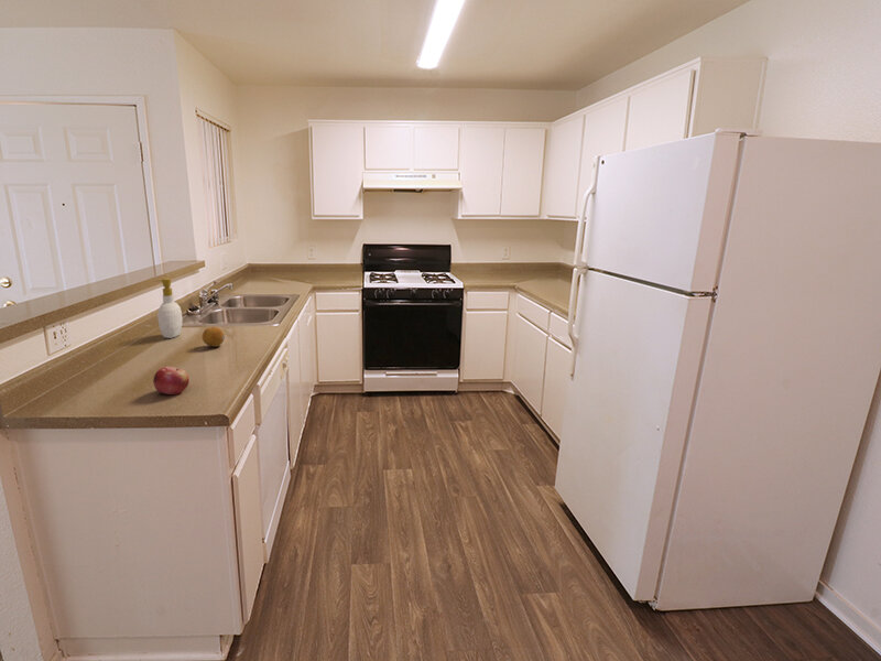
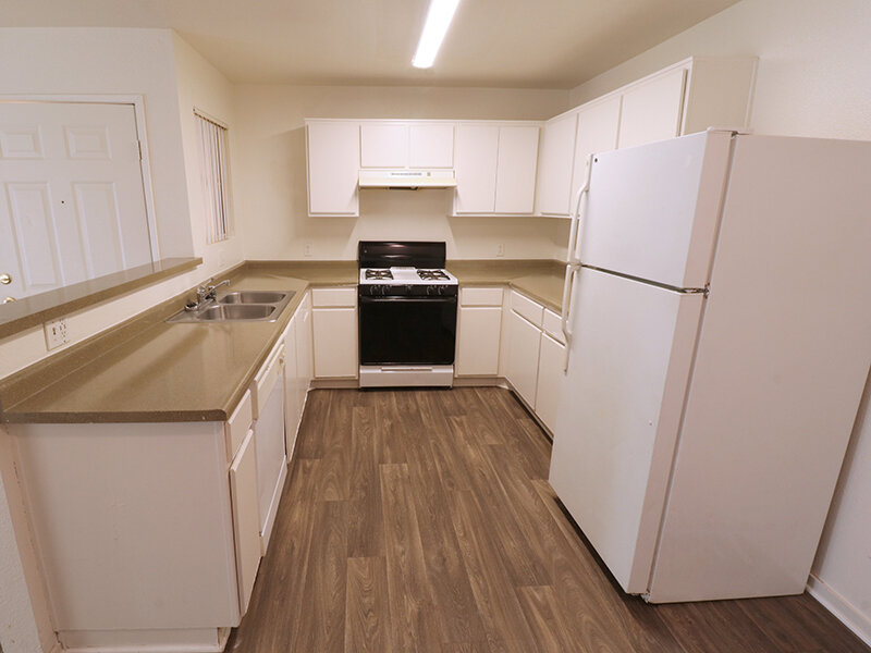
- soap bottle [153,278,184,339]
- fruit [202,326,226,348]
- fruit [152,366,191,395]
